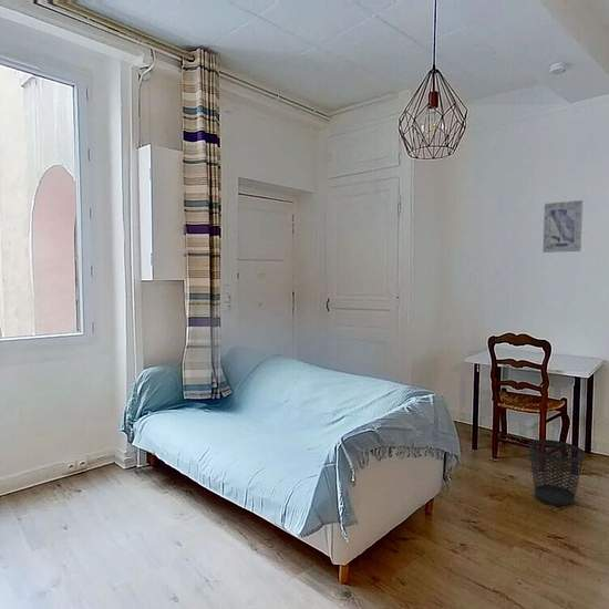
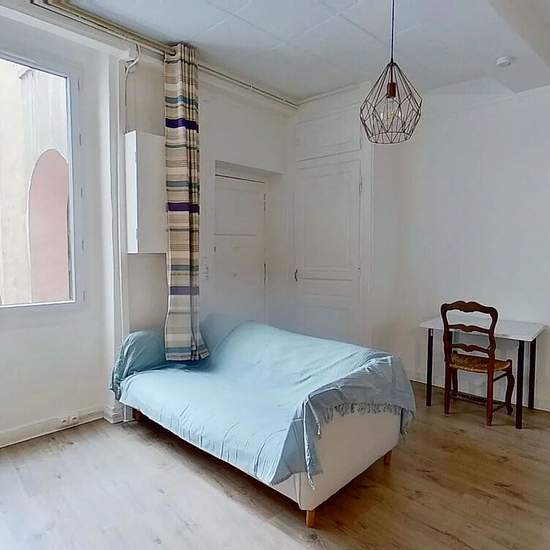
- wall art [541,199,584,254]
- wastebasket [528,438,586,506]
